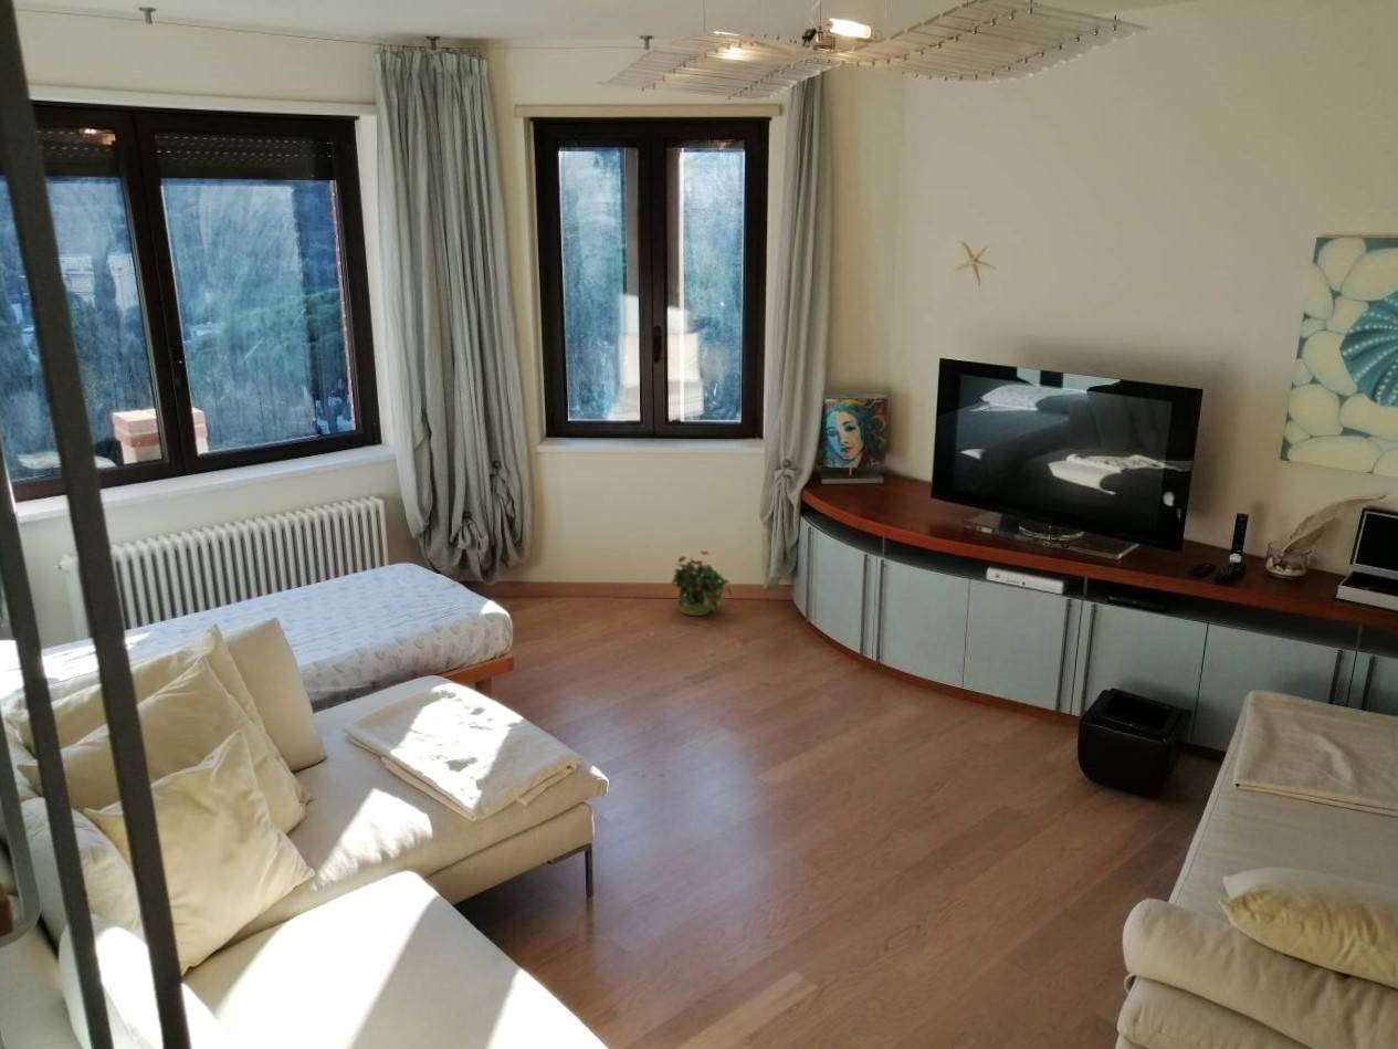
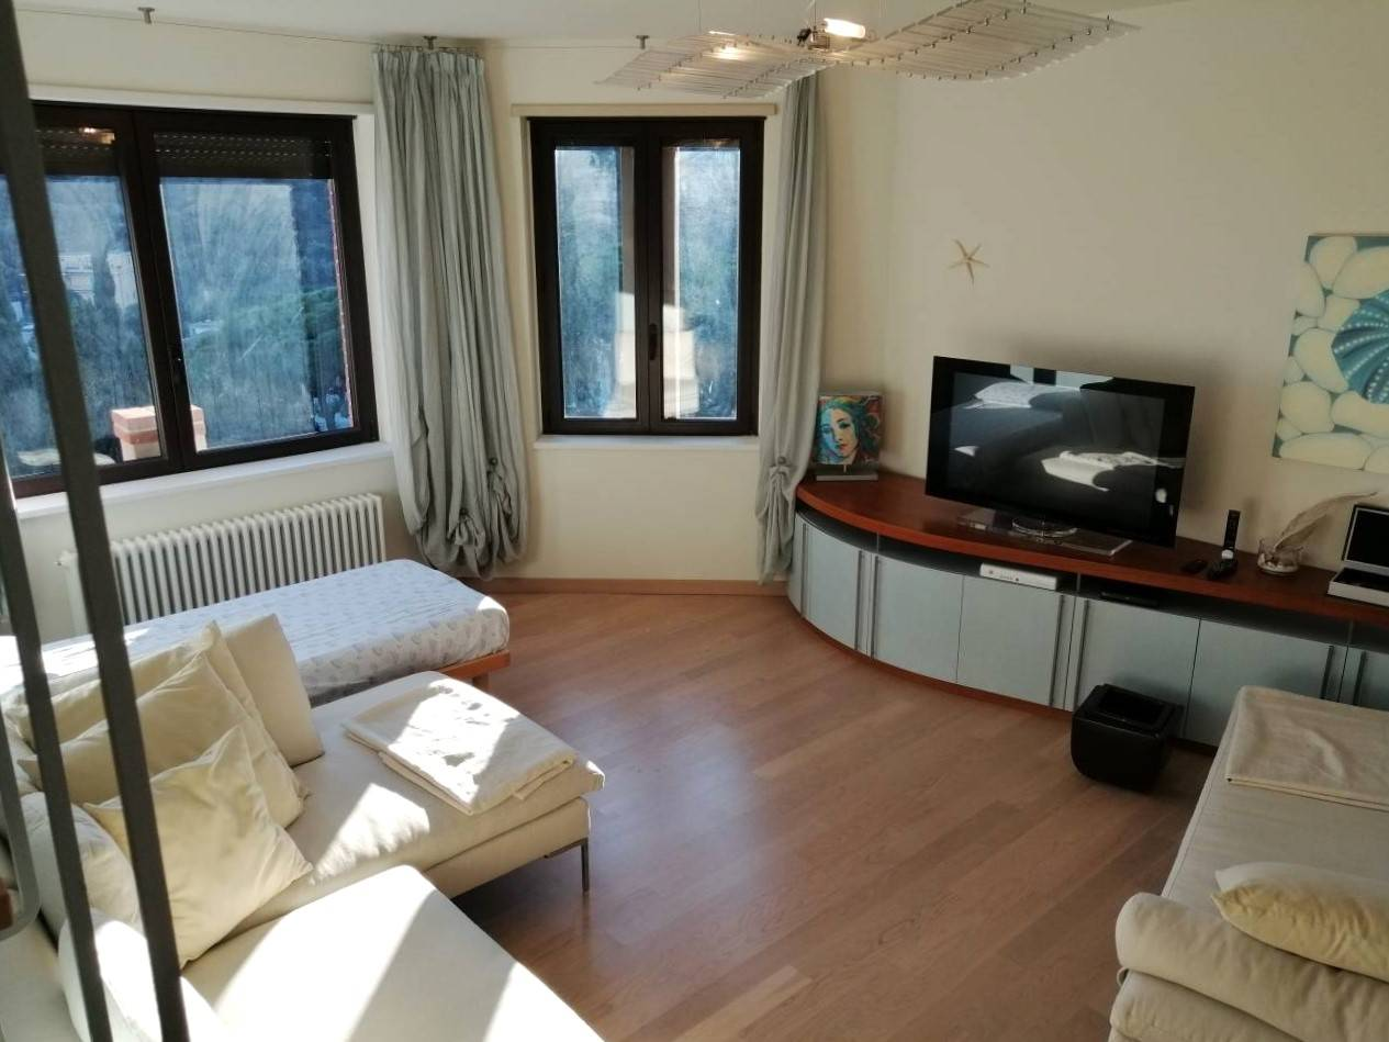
- potted plant [670,549,733,617]
